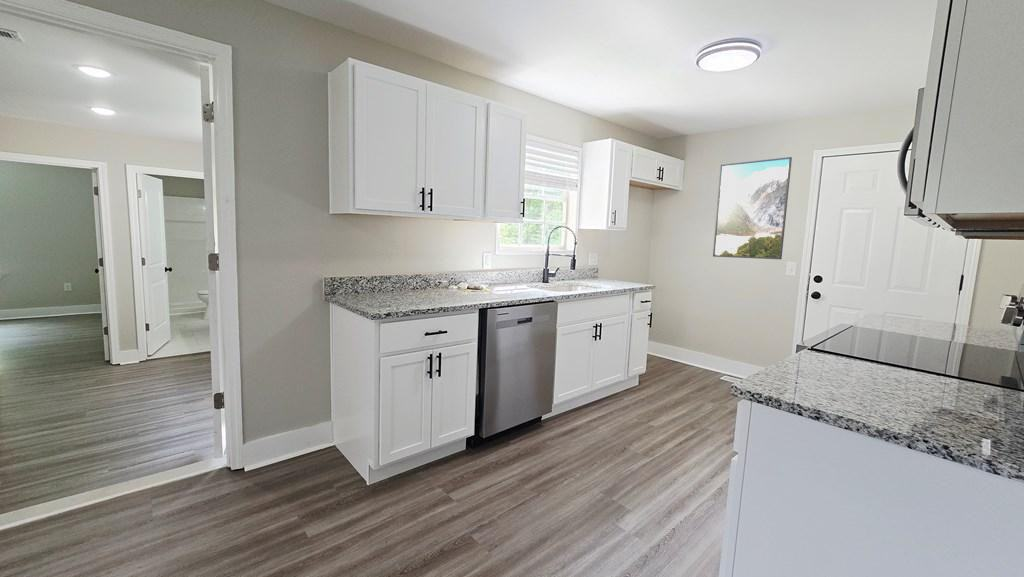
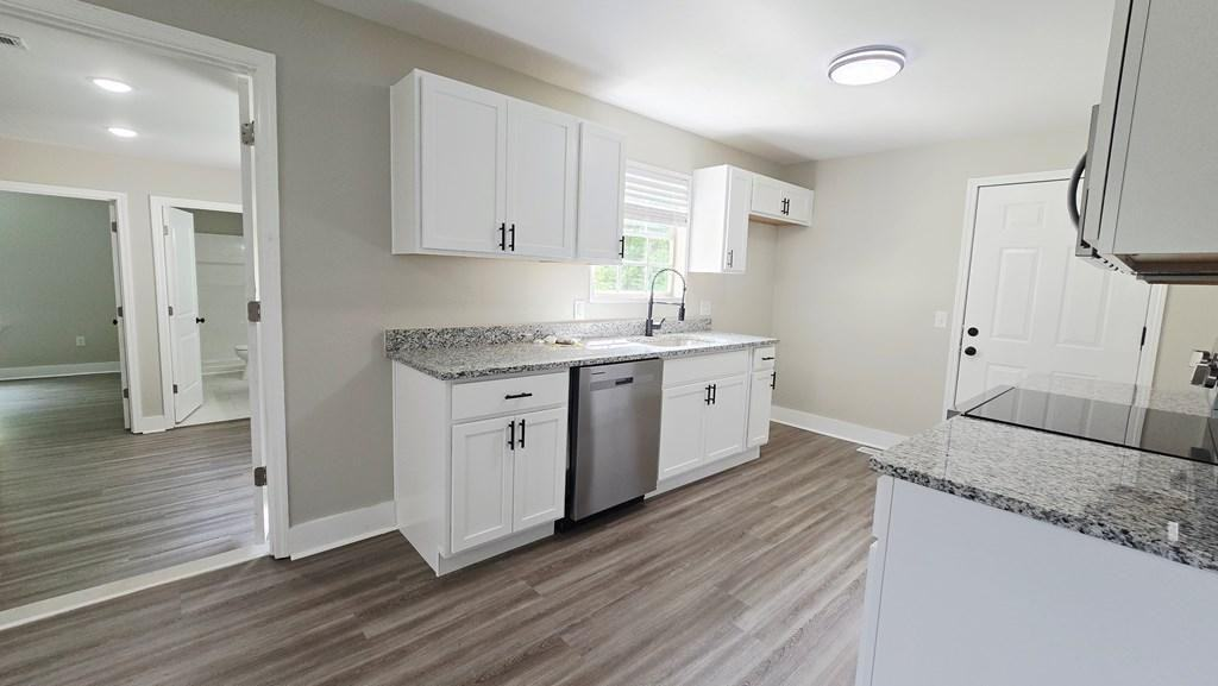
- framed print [712,156,793,260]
